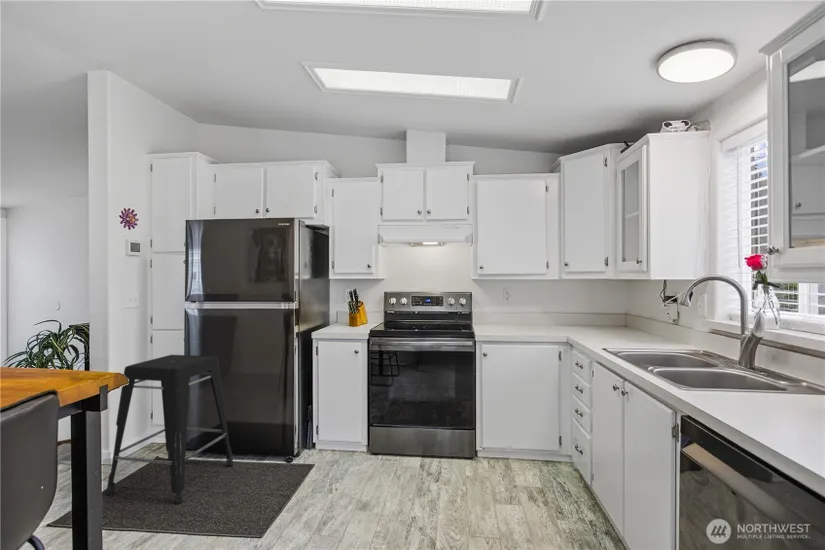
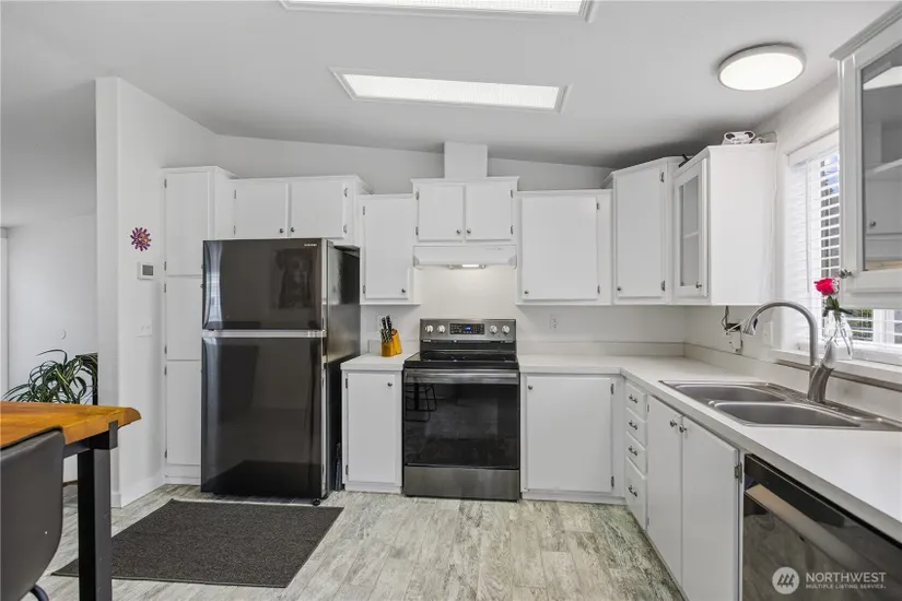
- stool [105,354,234,505]
